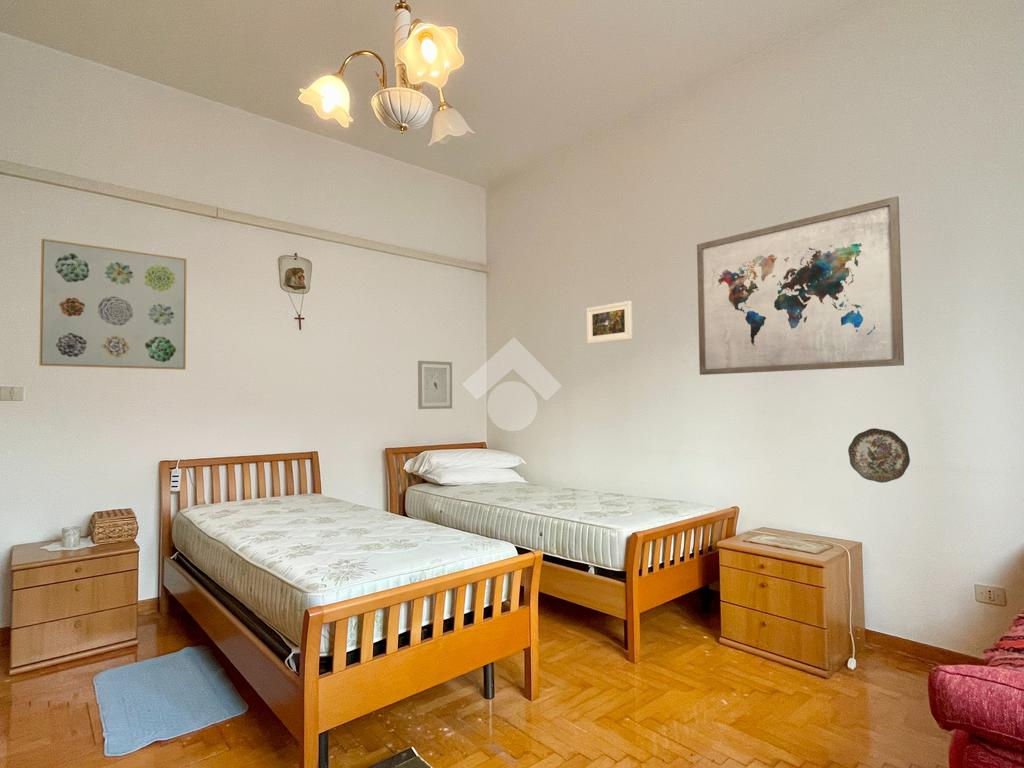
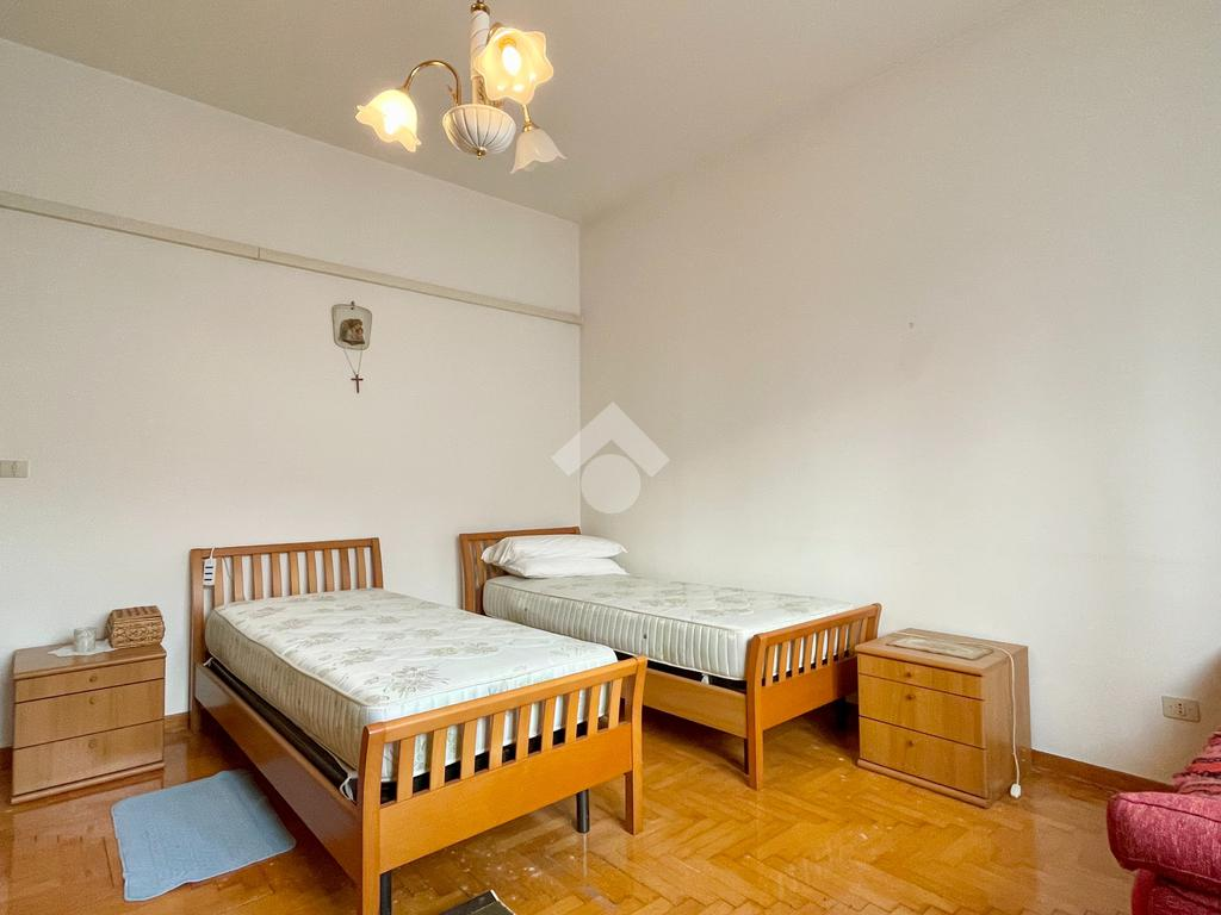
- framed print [586,300,634,345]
- wall art [38,238,188,371]
- wall art [417,360,453,410]
- decorative plate [847,427,911,484]
- wall art [696,195,905,376]
